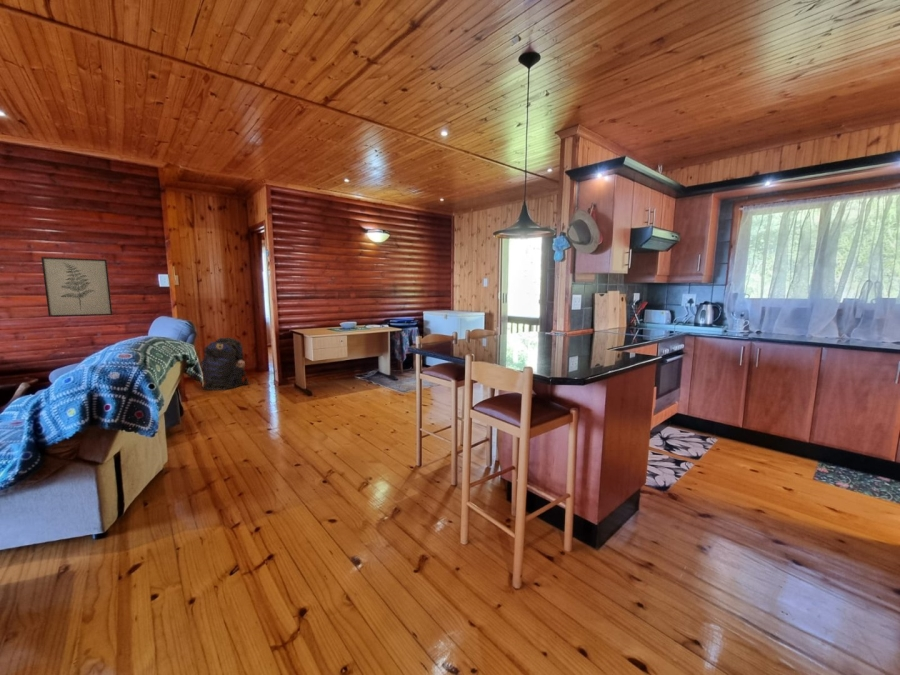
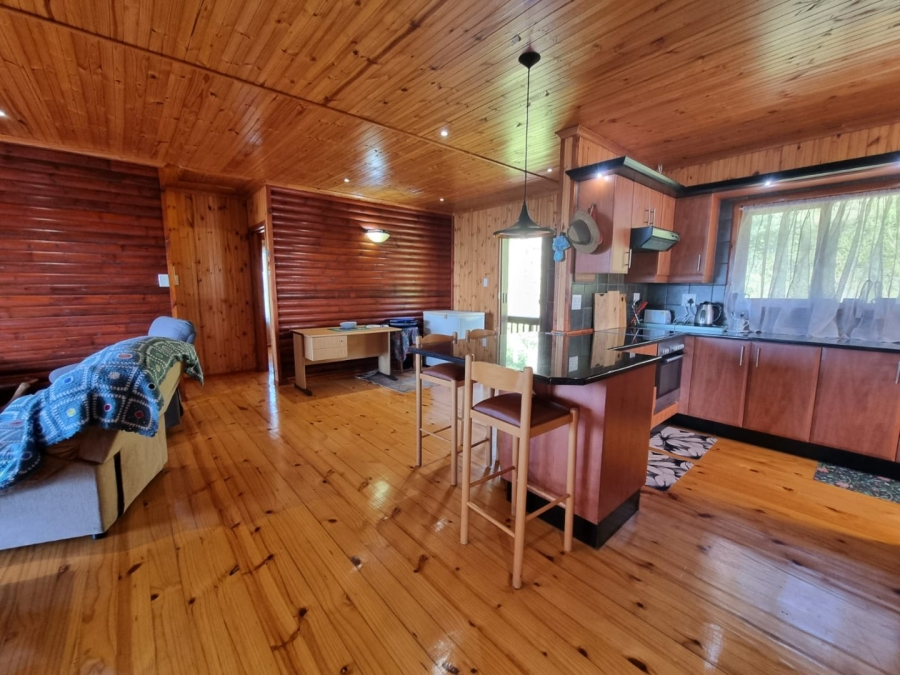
- backpack [199,337,251,391]
- wall art [40,256,113,317]
